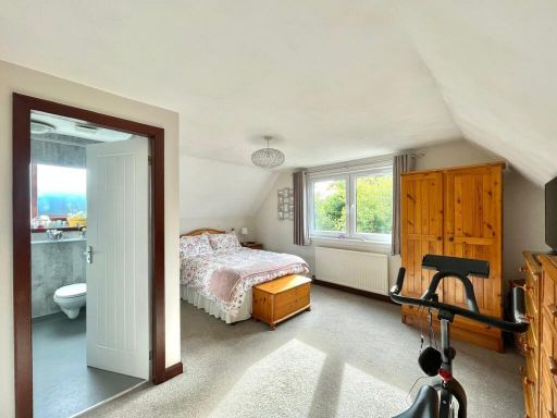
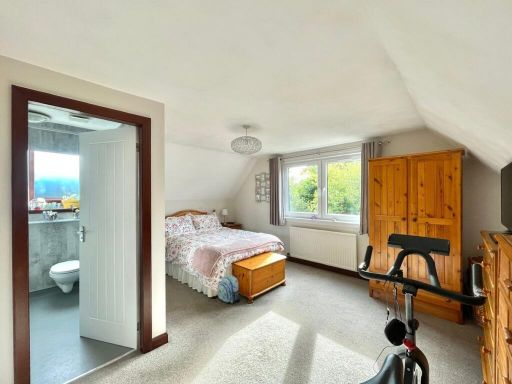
+ backpack [217,274,242,304]
